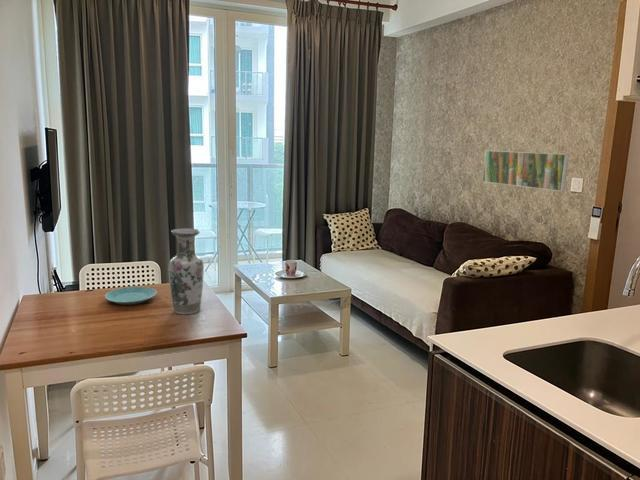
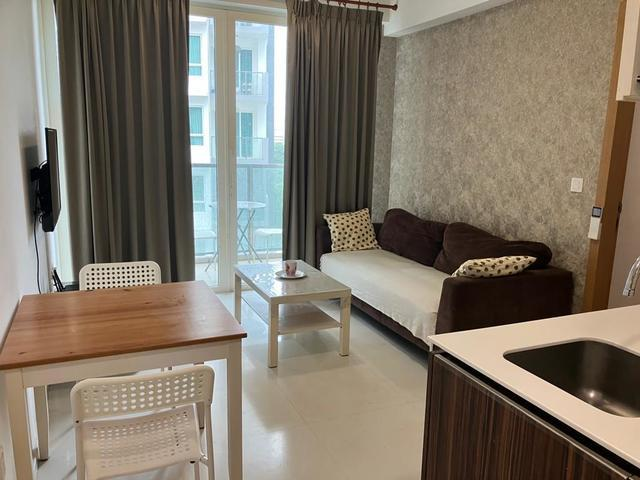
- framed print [481,149,570,192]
- vase [168,227,205,315]
- plate [104,286,158,306]
